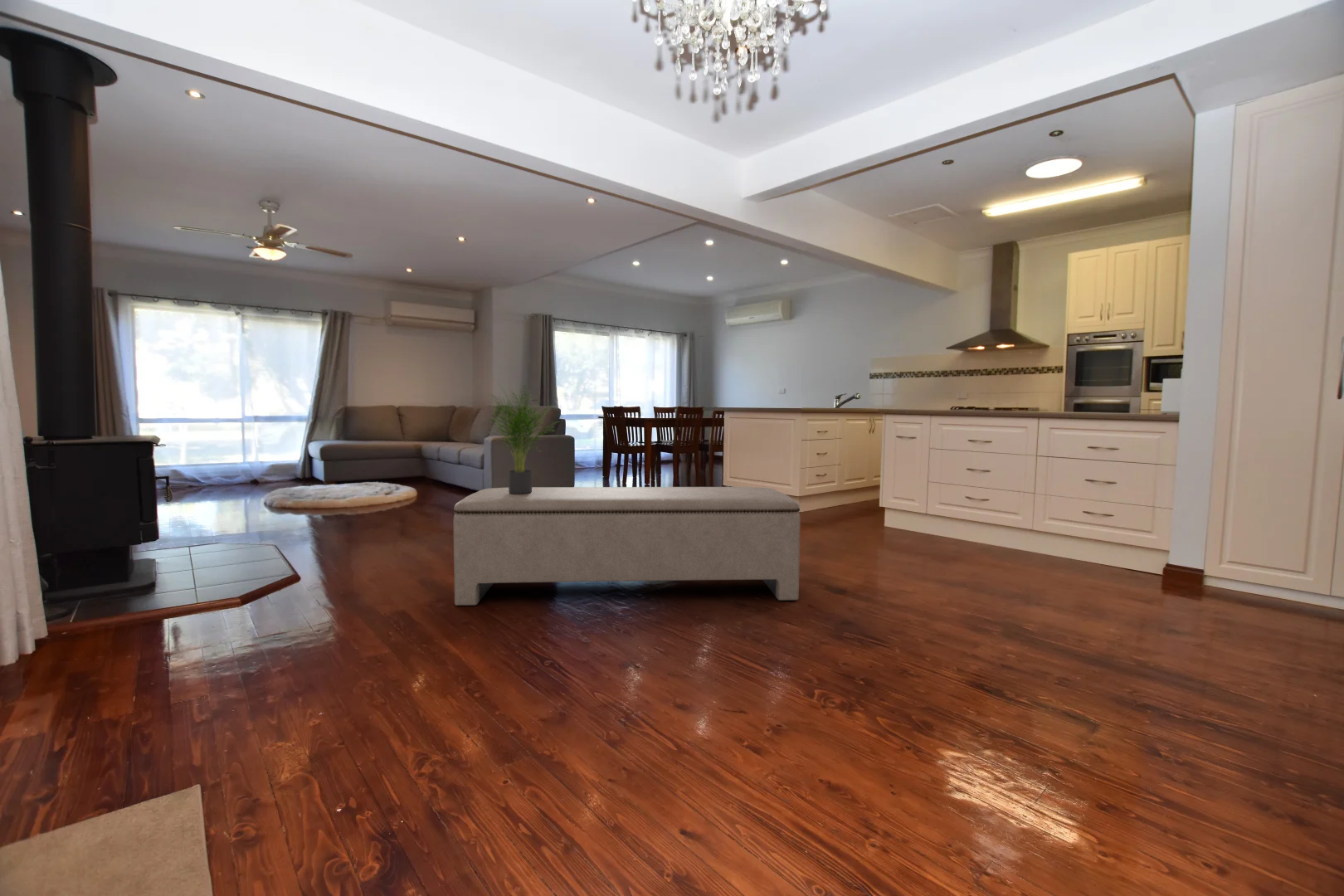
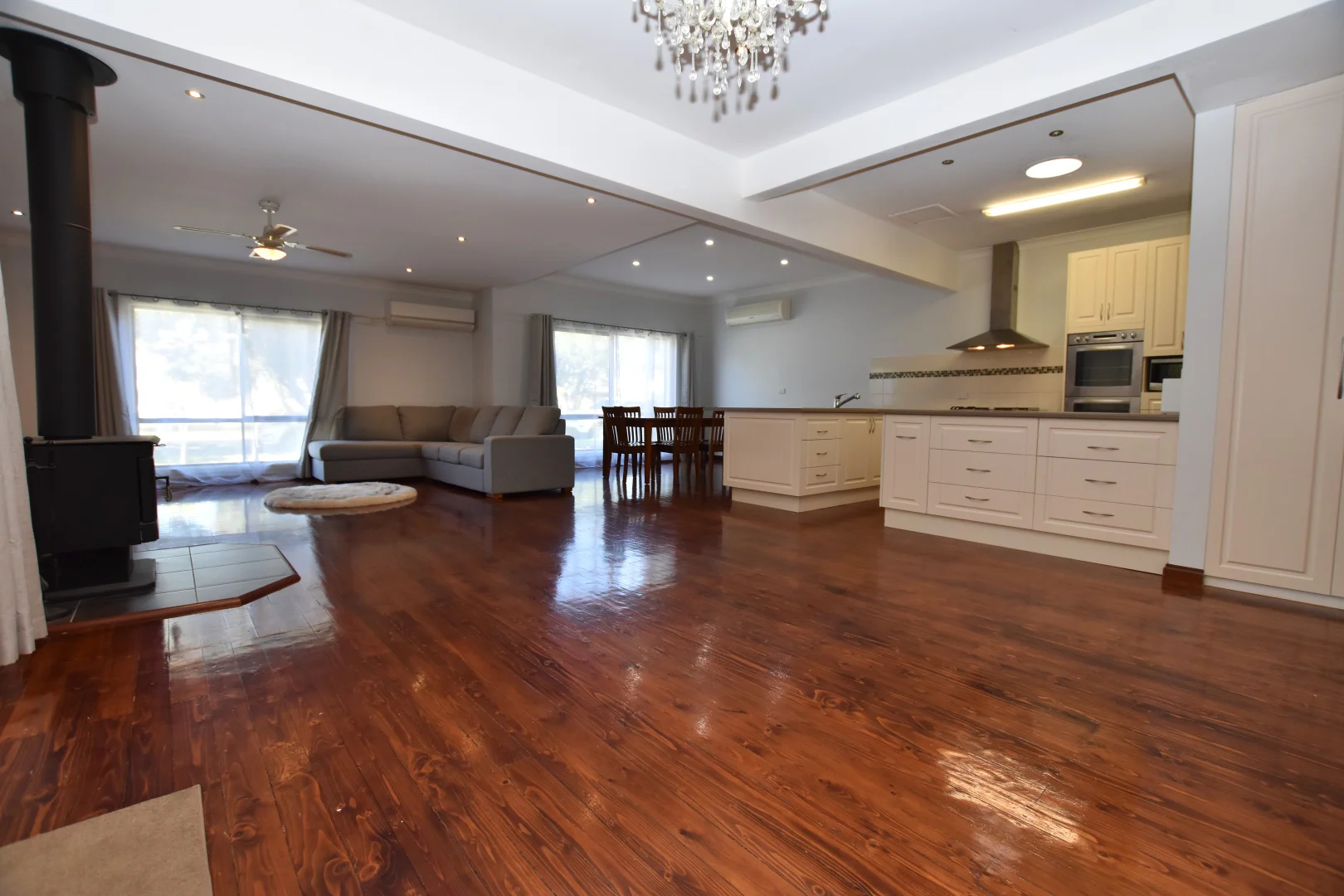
- potted plant [486,382,562,494]
- bench [452,486,801,606]
